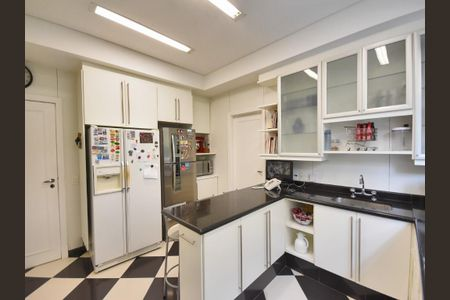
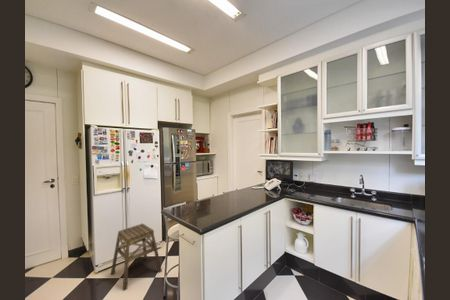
+ stool [110,223,163,292]
